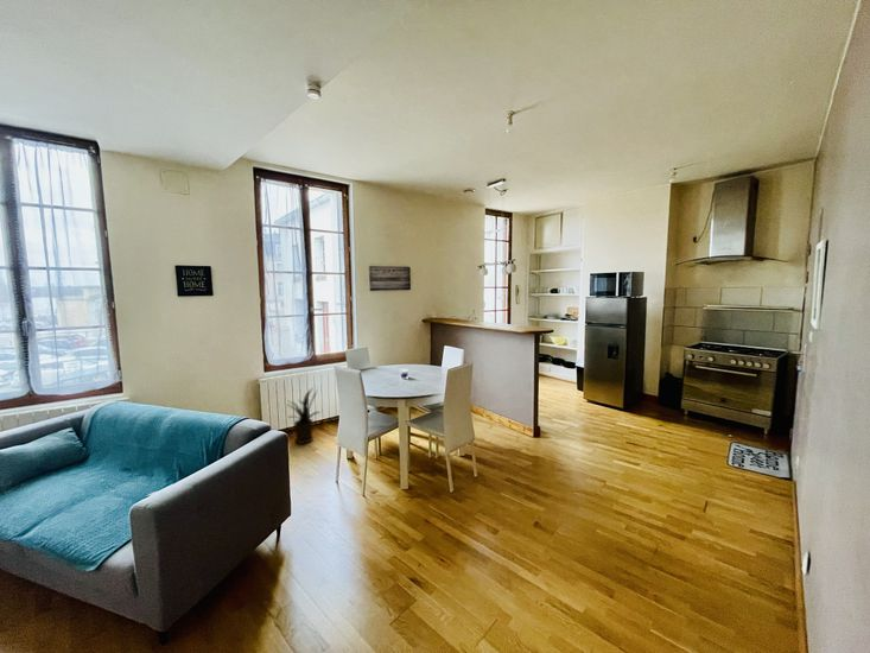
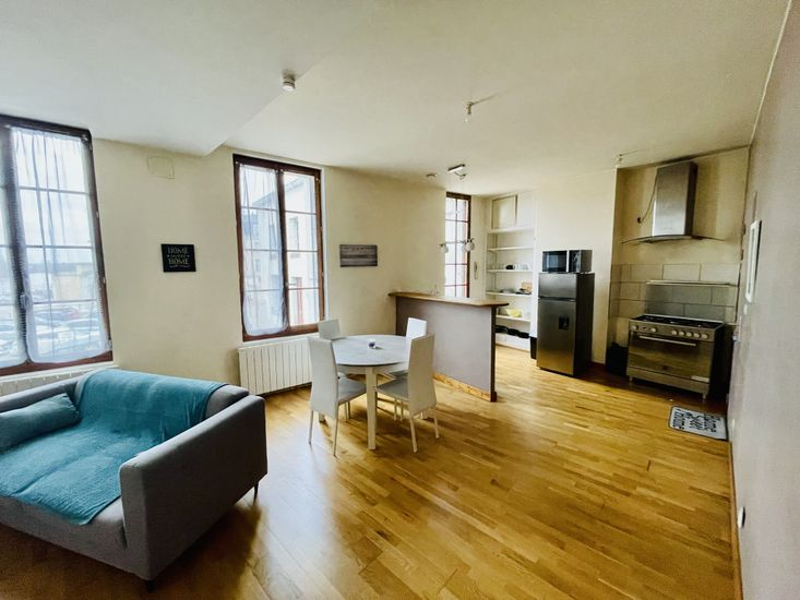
- house plant [285,387,322,445]
